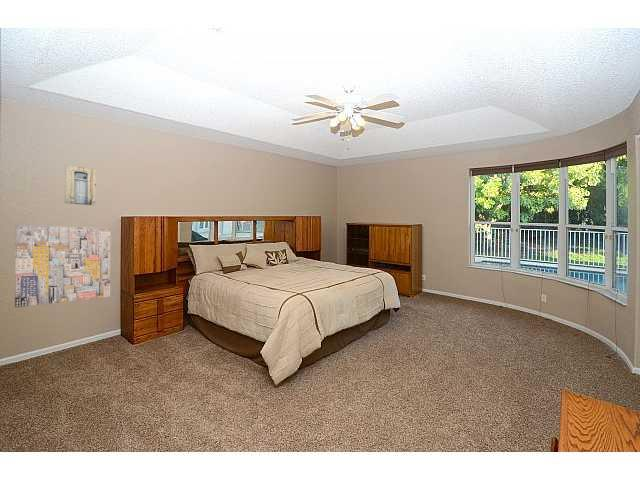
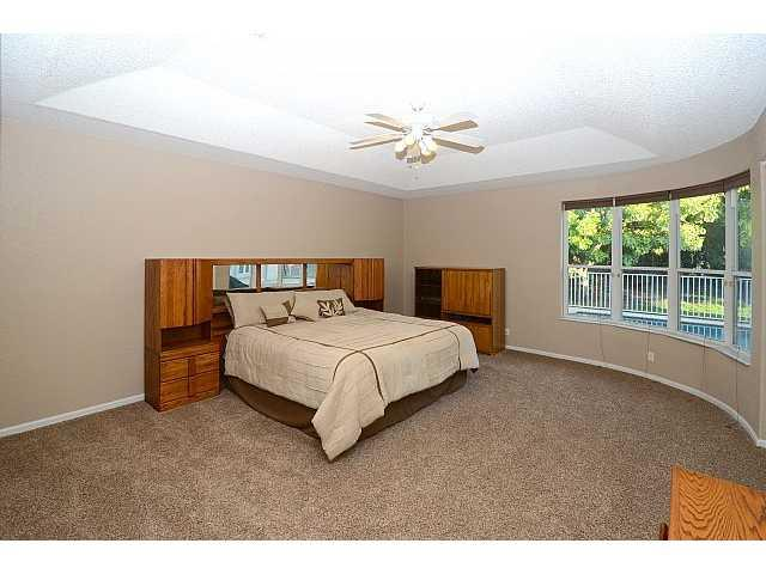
- wall art [64,164,97,207]
- wall art [14,224,112,308]
